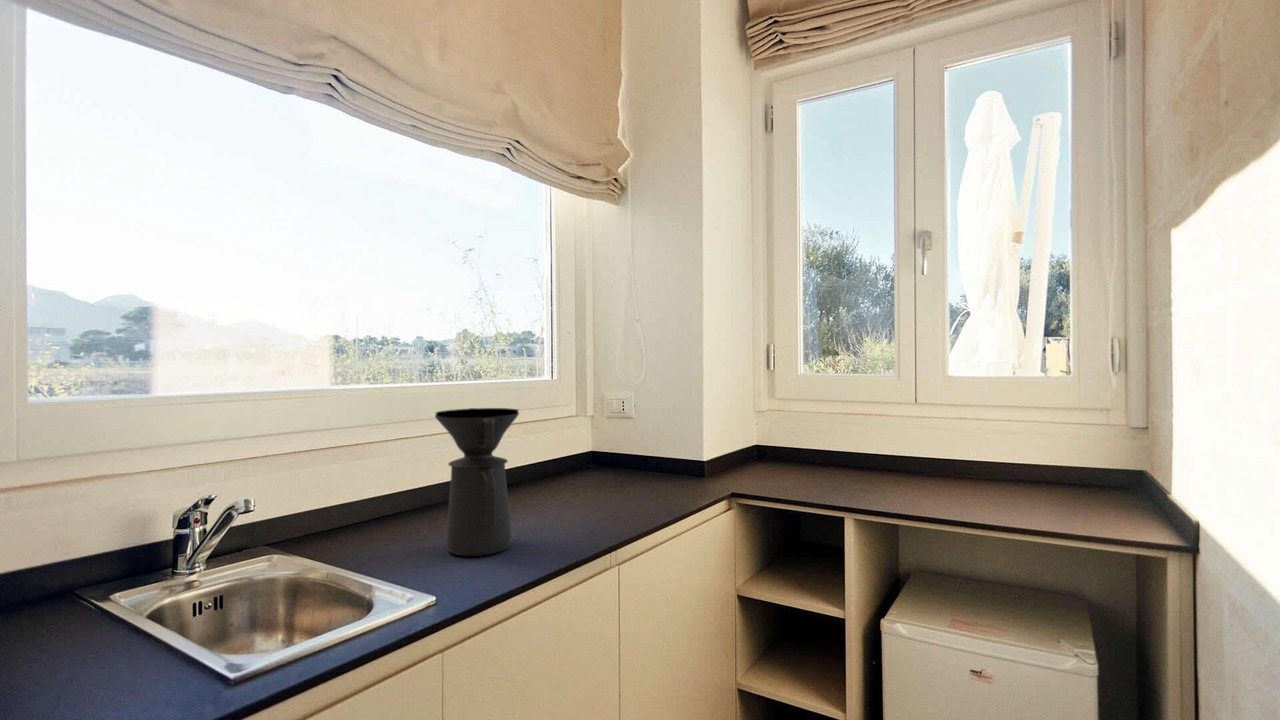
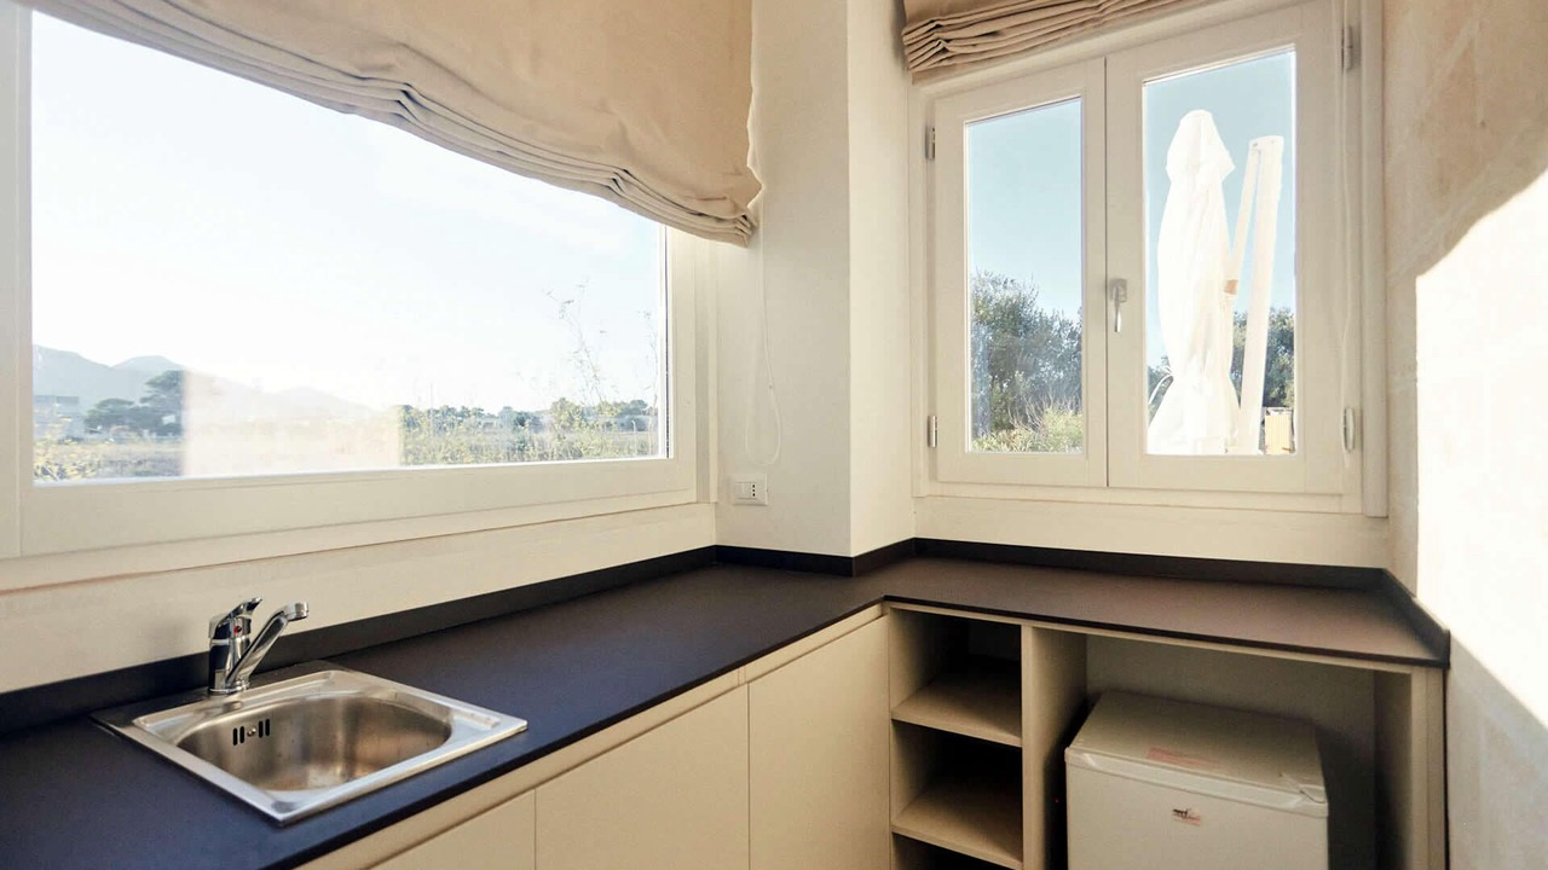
- coffee maker [434,407,520,557]
